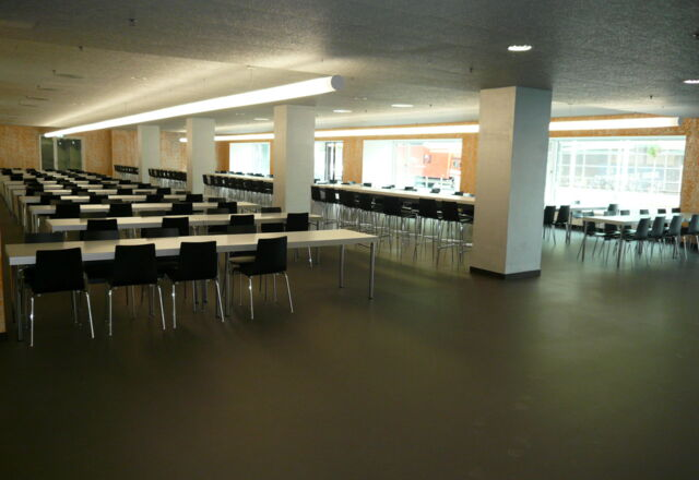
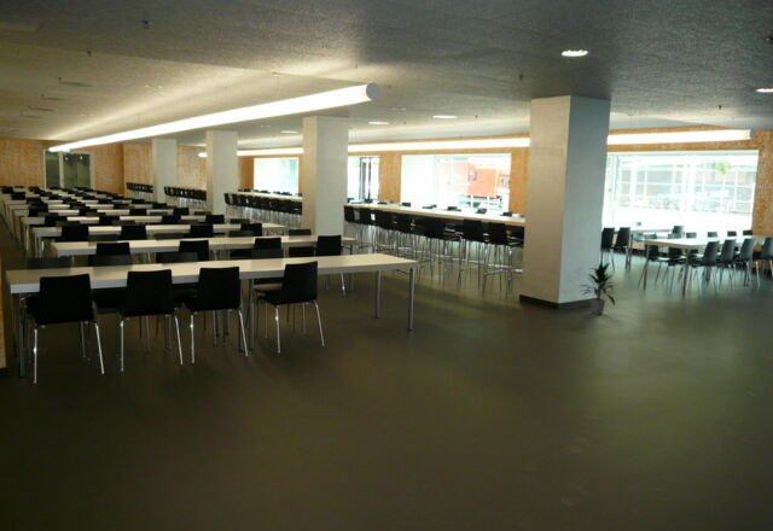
+ indoor plant [576,261,617,315]
